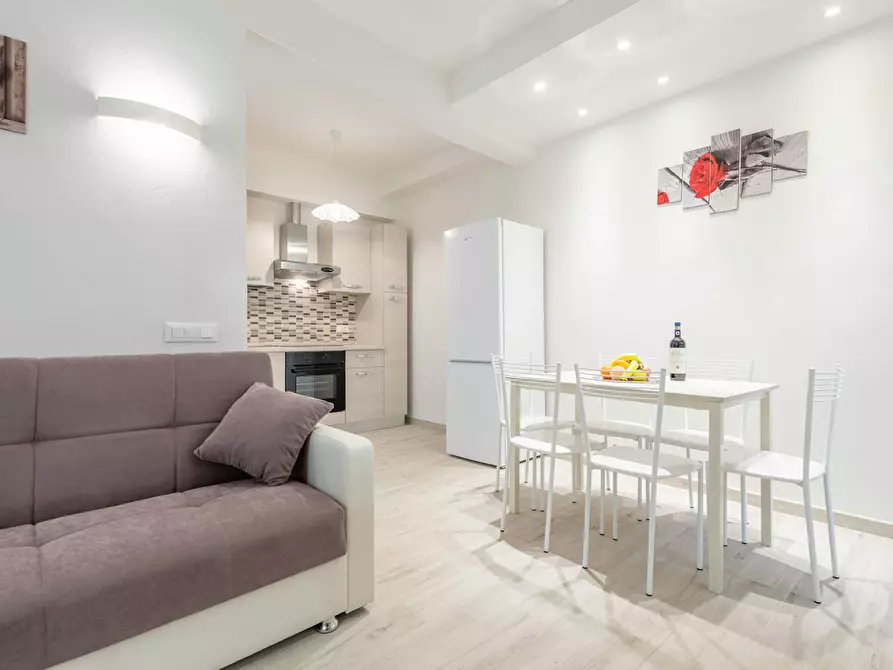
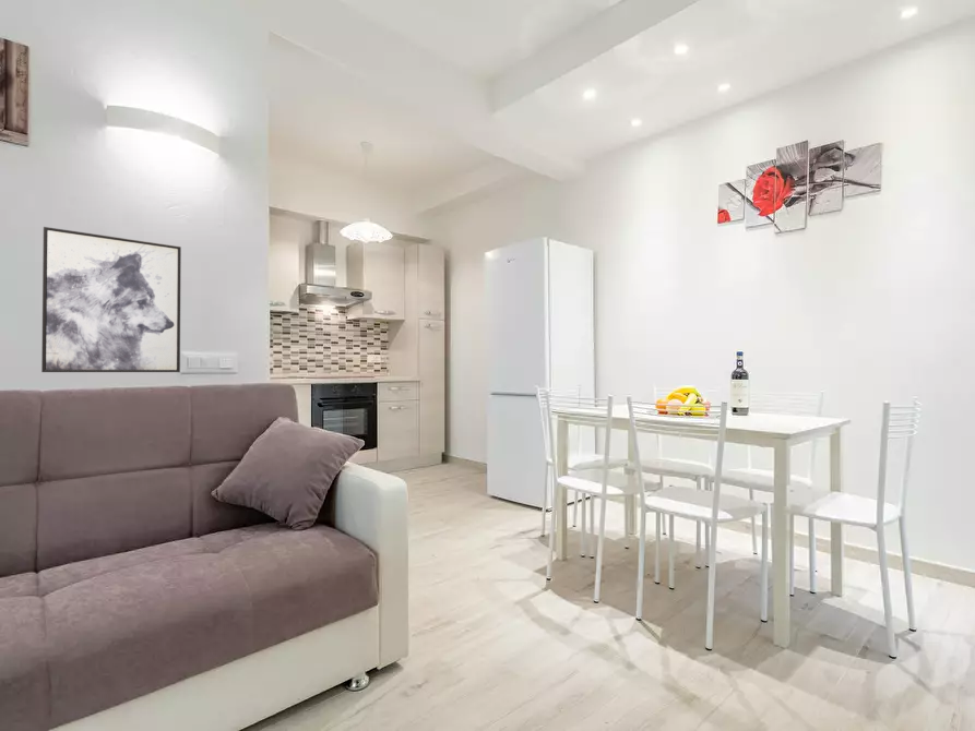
+ wall art [40,226,182,373]
